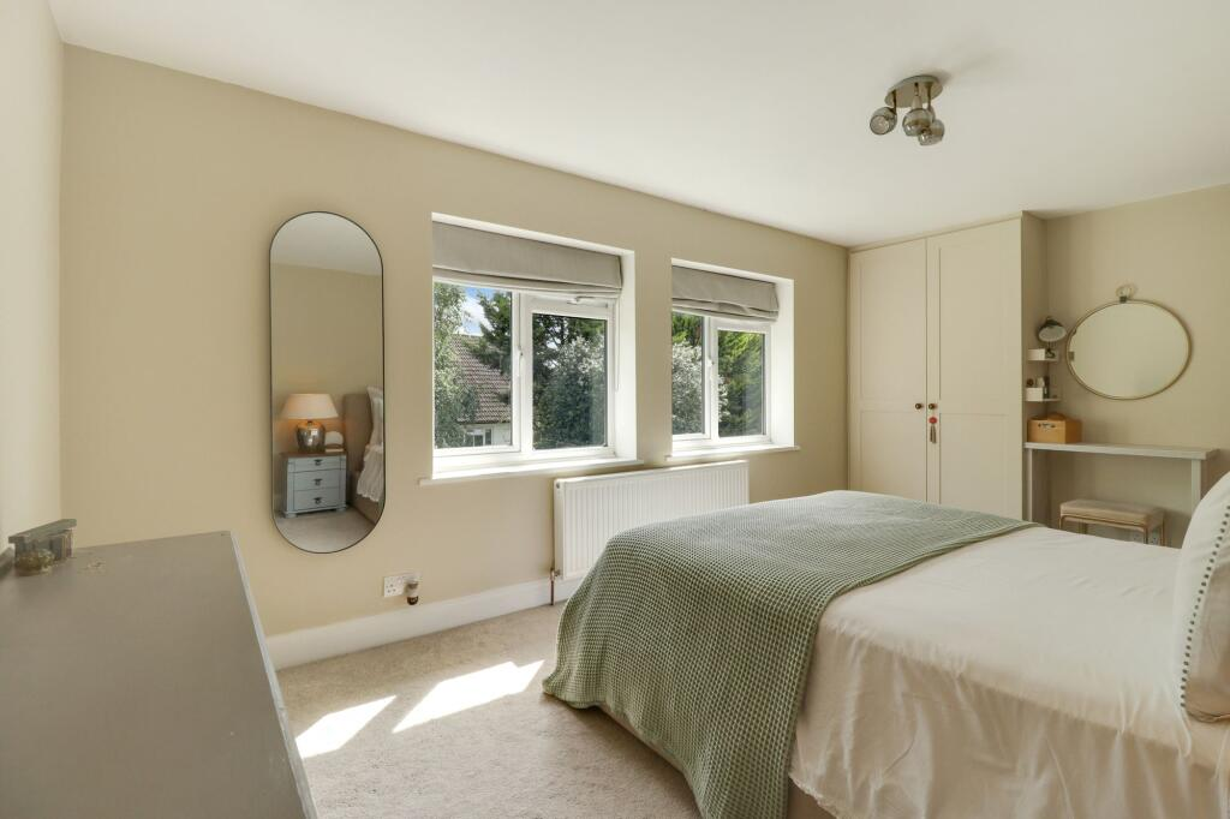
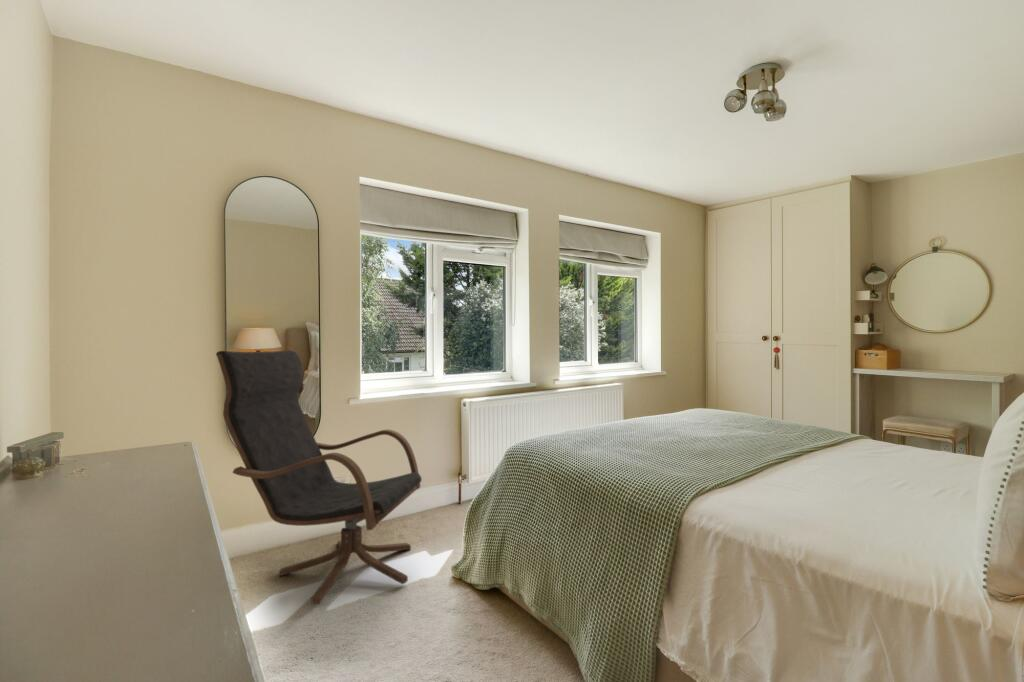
+ lounge chair [215,349,423,605]
